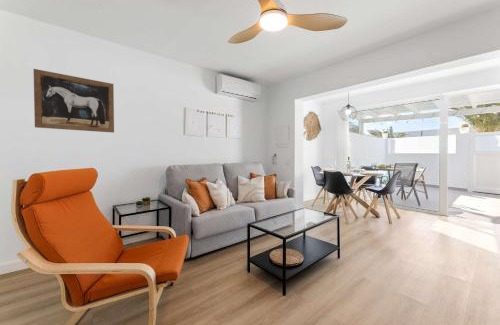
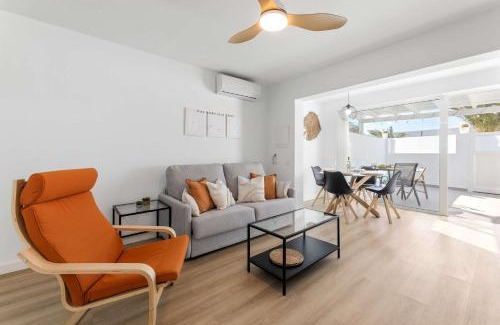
- wall art [32,68,115,133]
